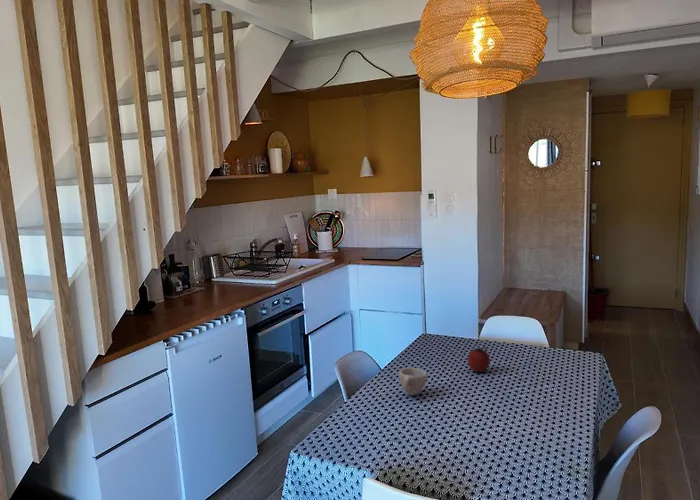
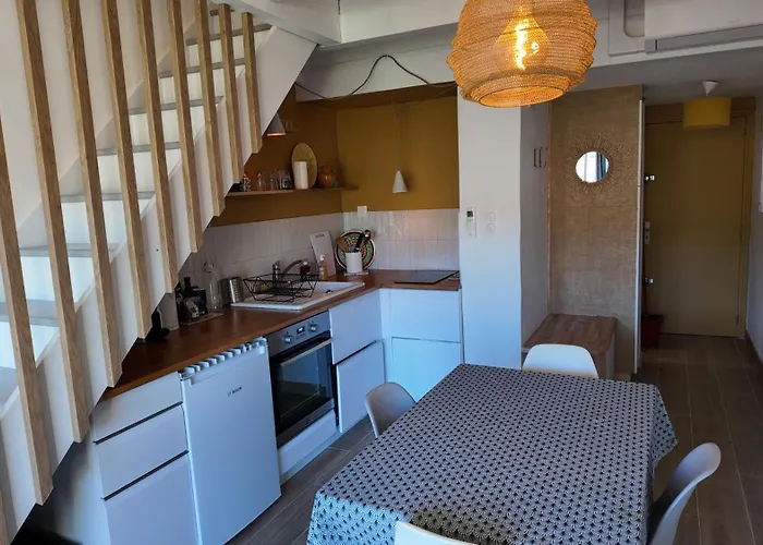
- fruit [467,346,491,373]
- cup [398,367,428,396]
